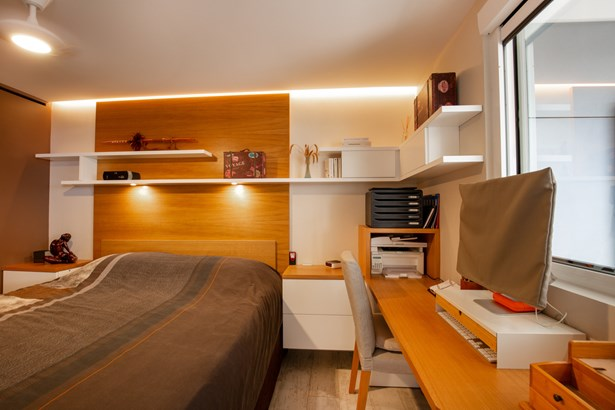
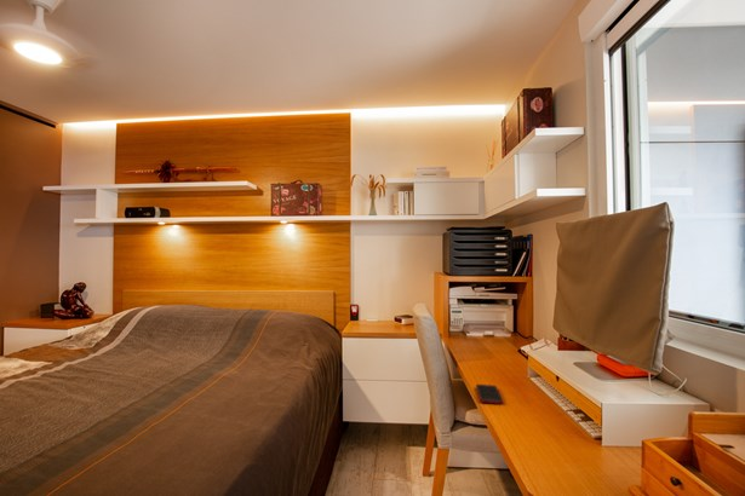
+ cell phone [475,383,504,405]
